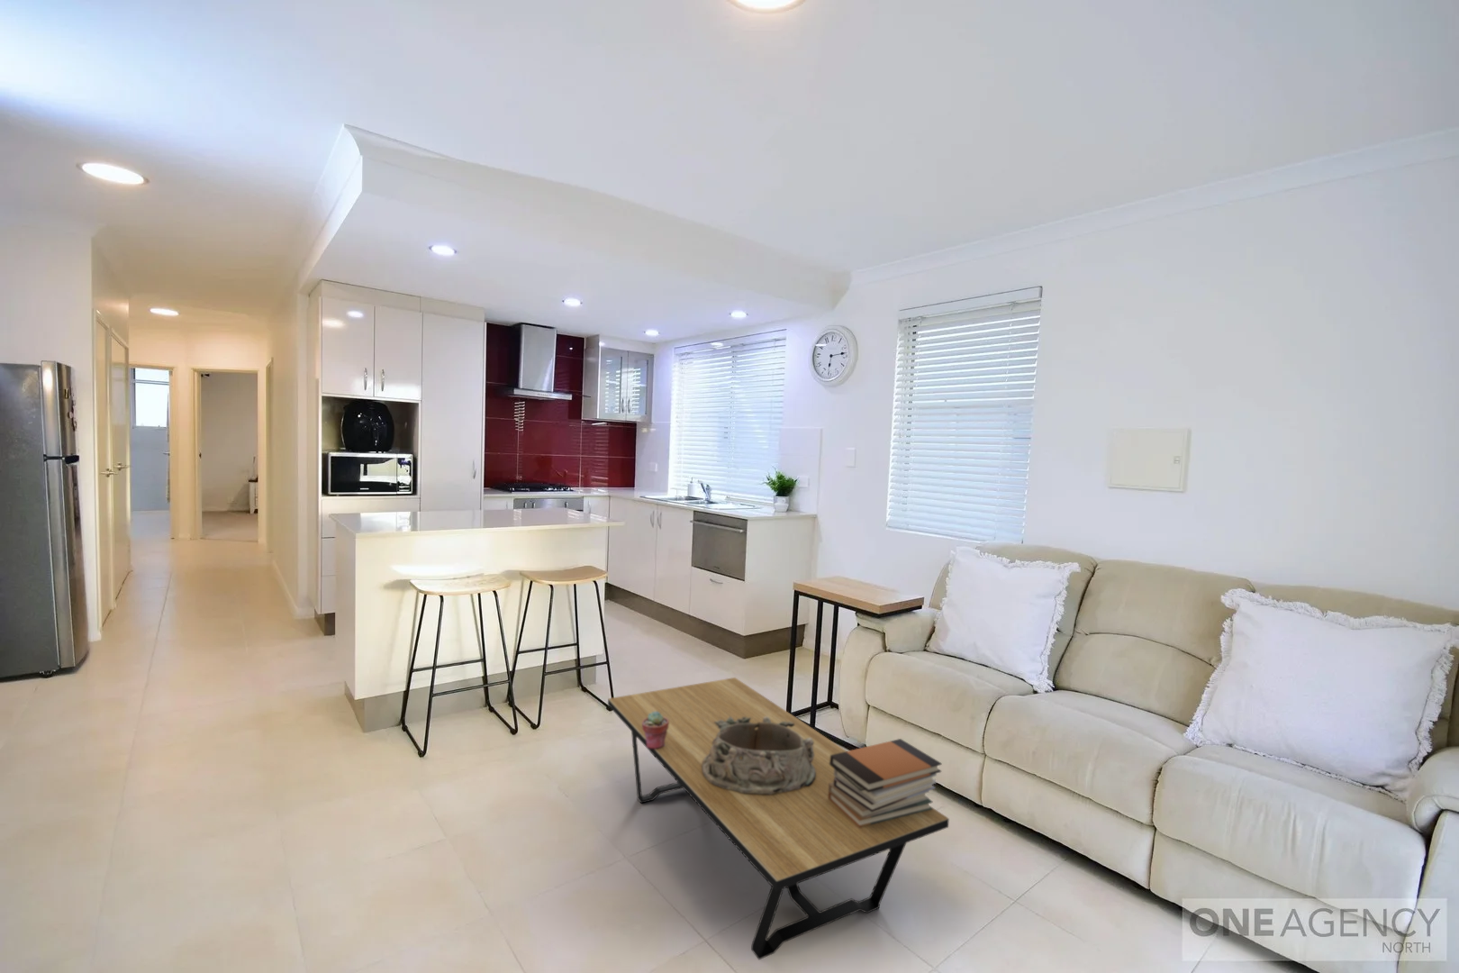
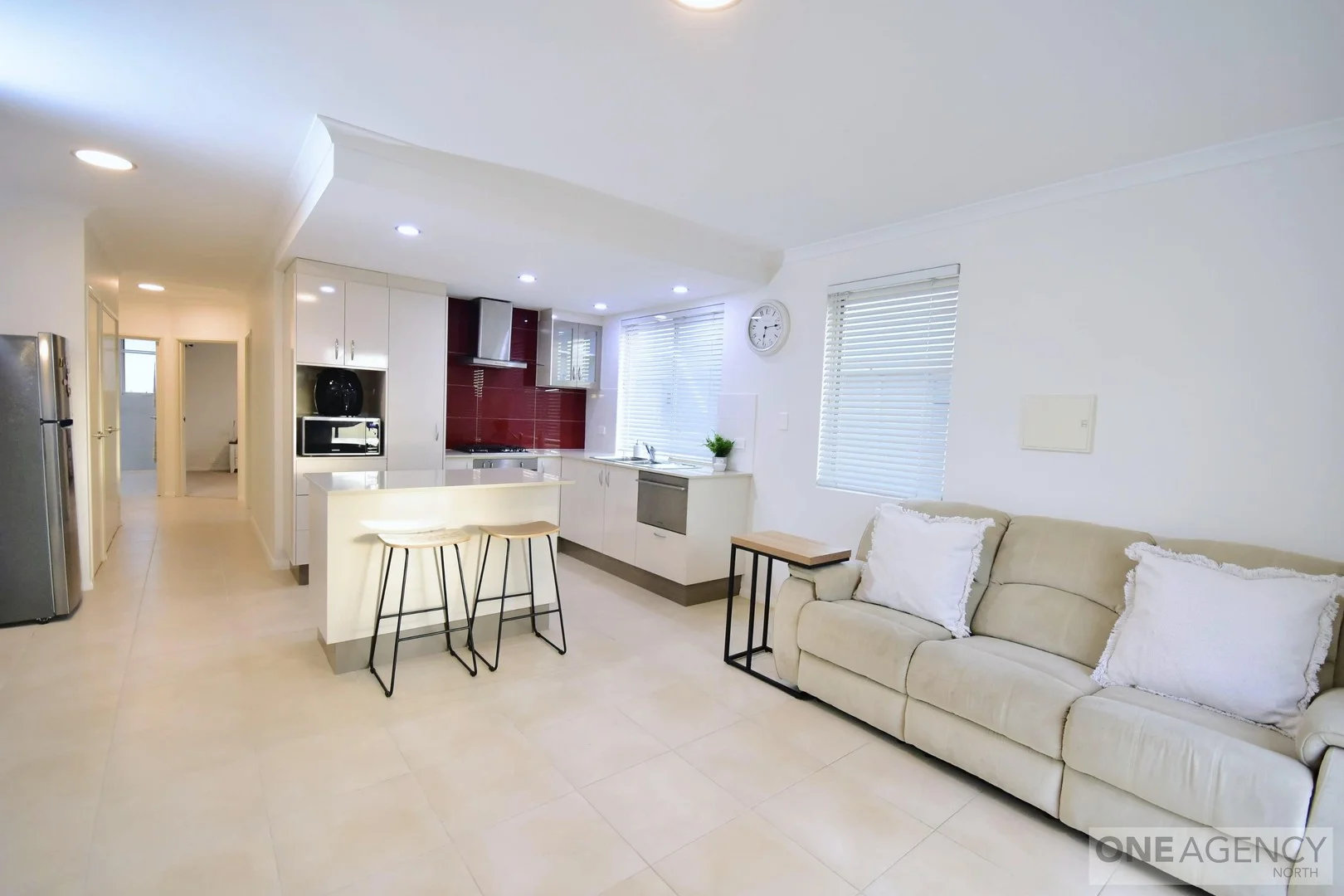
- coffee table [607,677,950,960]
- potted succulent [643,711,669,748]
- book stack [827,737,943,827]
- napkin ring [701,717,816,795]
